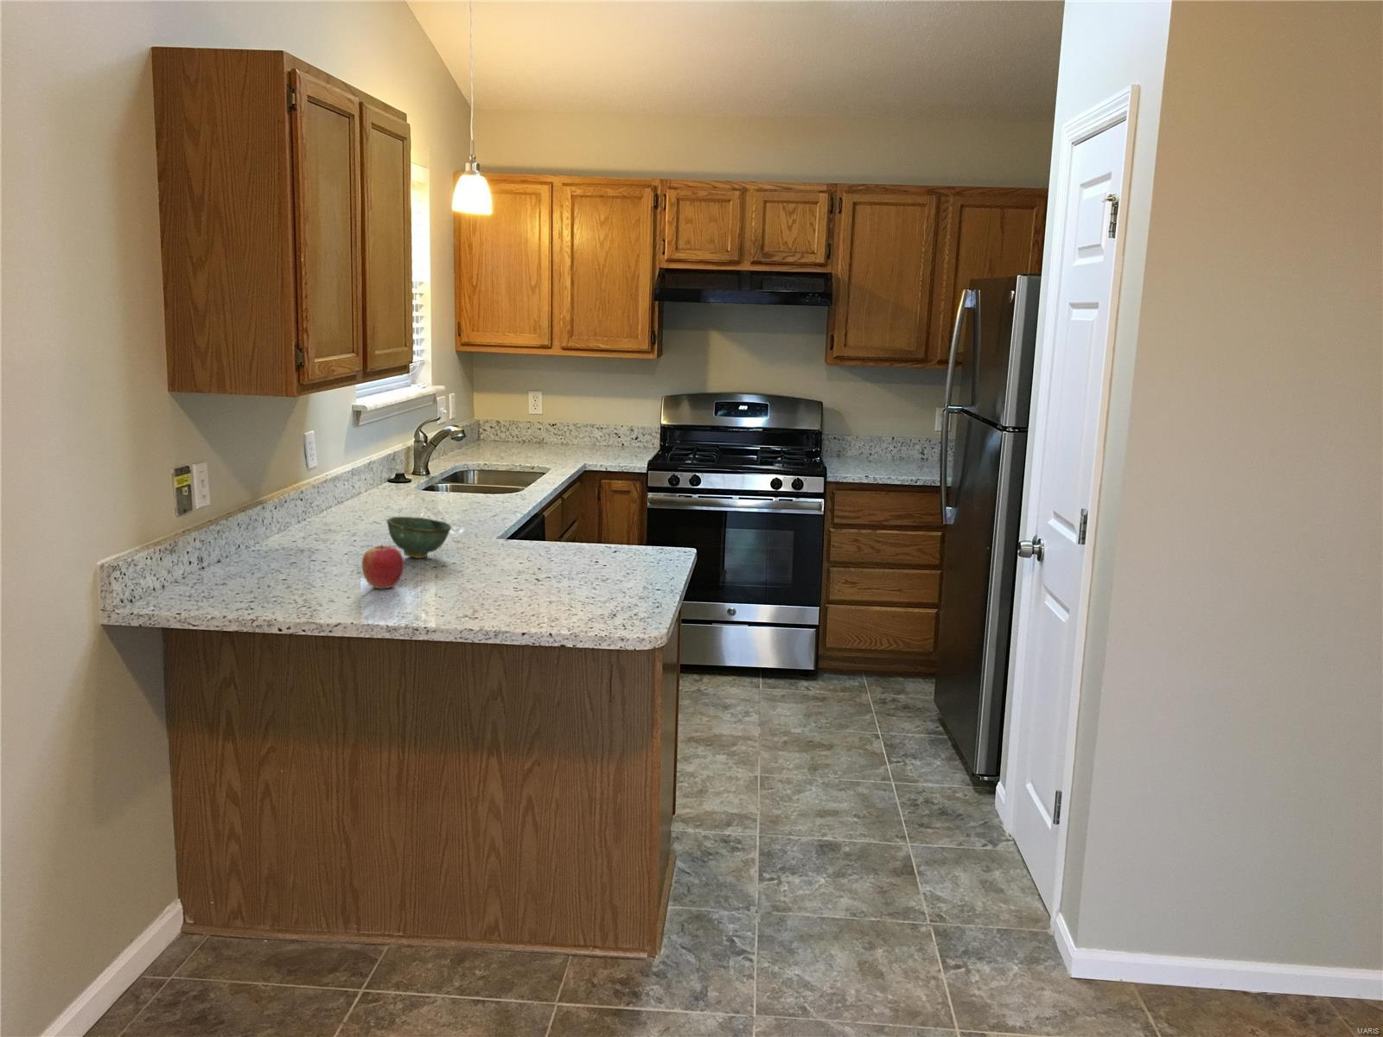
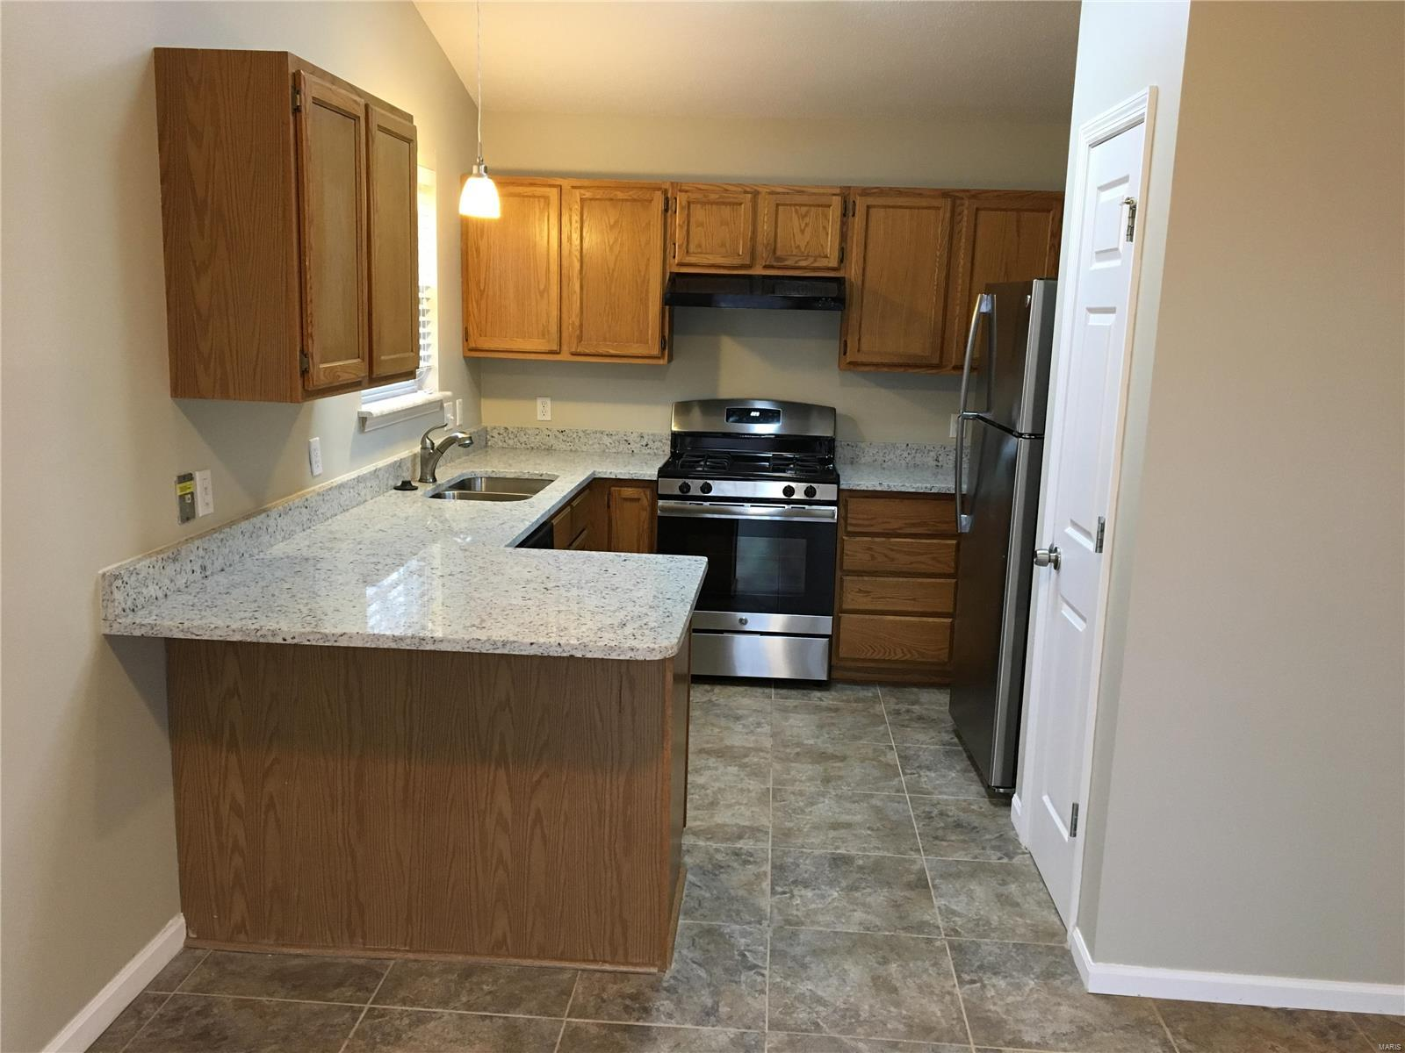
- bowl [385,516,452,559]
- apple [362,545,404,589]
